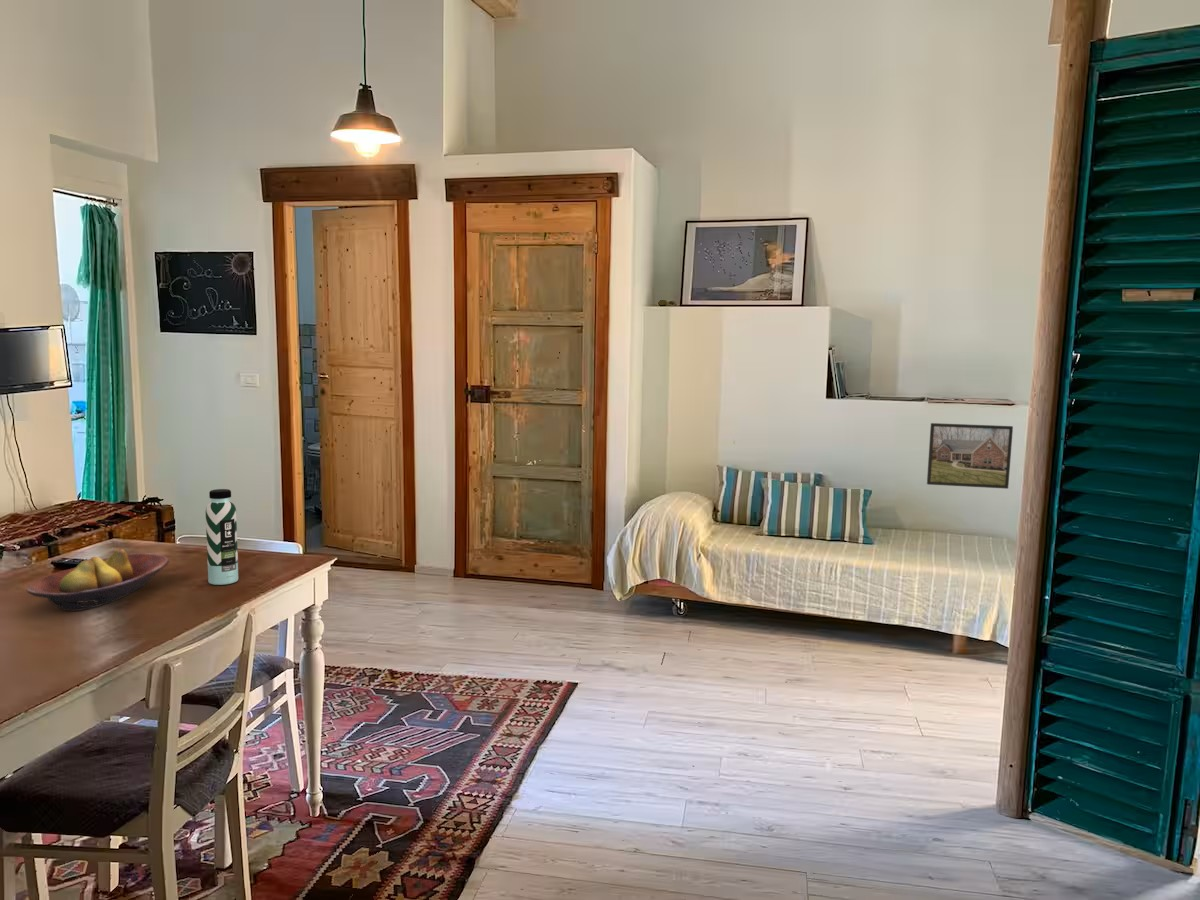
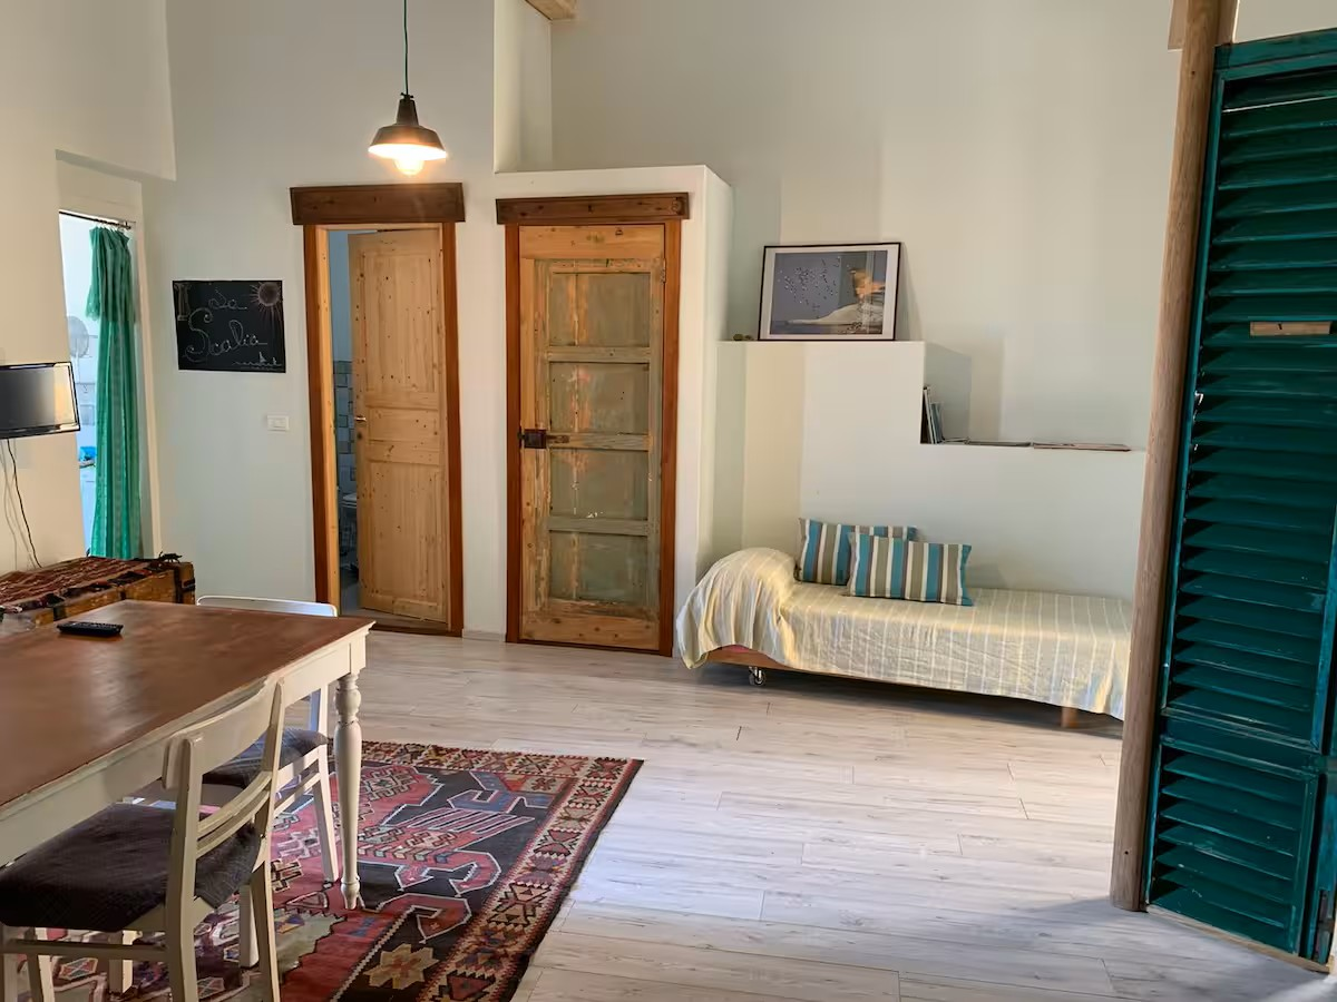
- fruit bowl [25,548,170,612]
- water bottle [205,488,239,586]
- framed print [926,422,1014,490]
